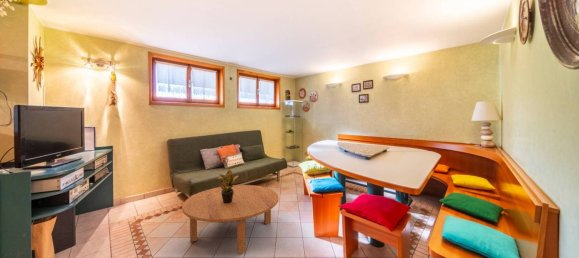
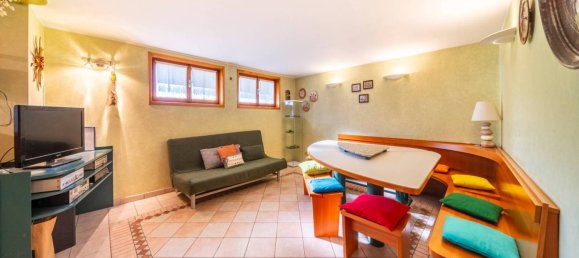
- potted plant [217,169,240,203]
- coffee table [181,184,279,255]
